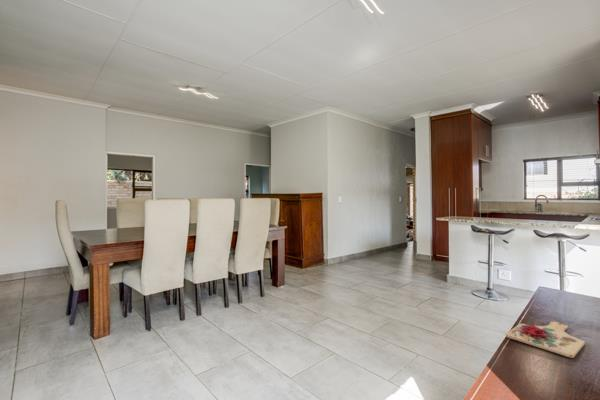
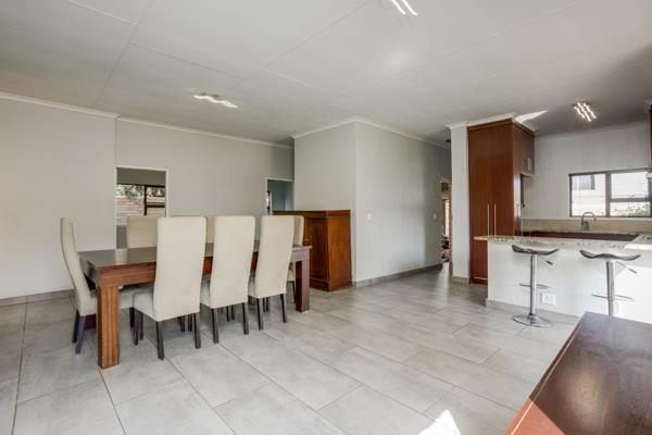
- cutting board [505,321,586,359]
